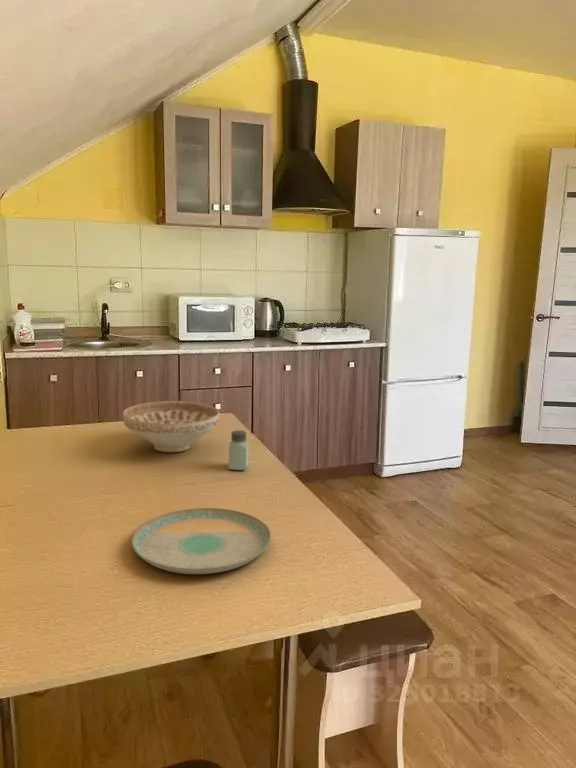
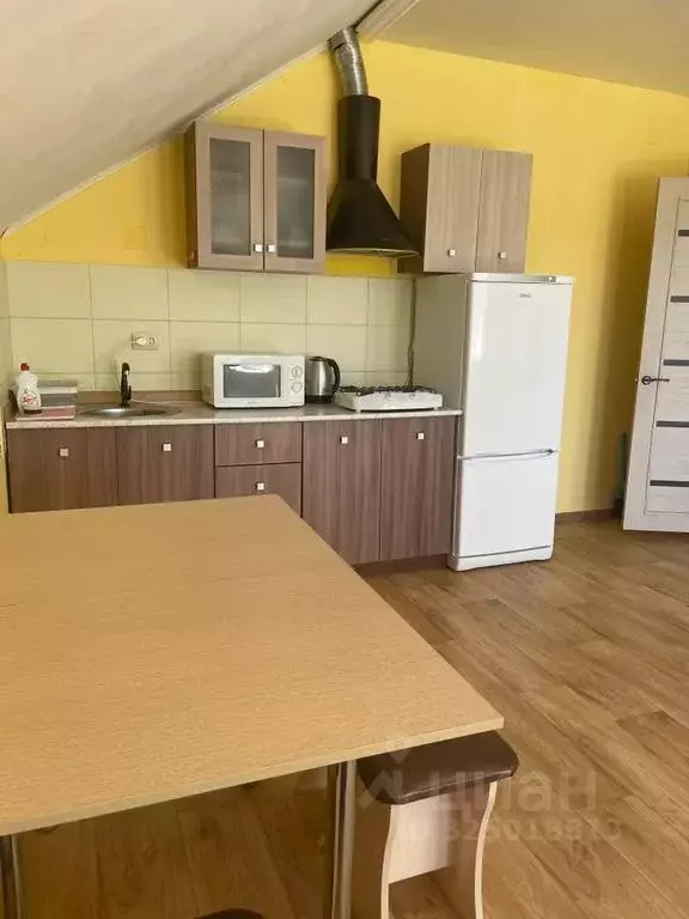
- plate [131,507,272,575]
- saltshaker [228,429,249,471]
- decorative bowl [122,400,221,453]
